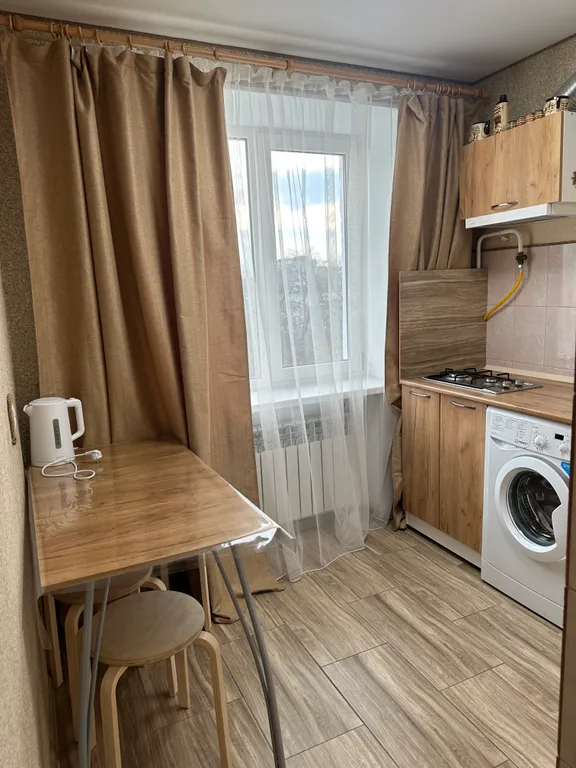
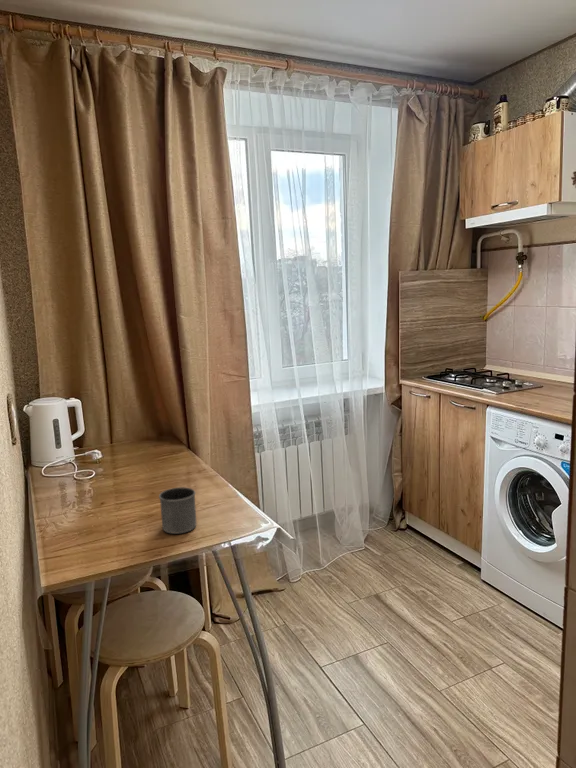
+ mug [158,487,197,535]
